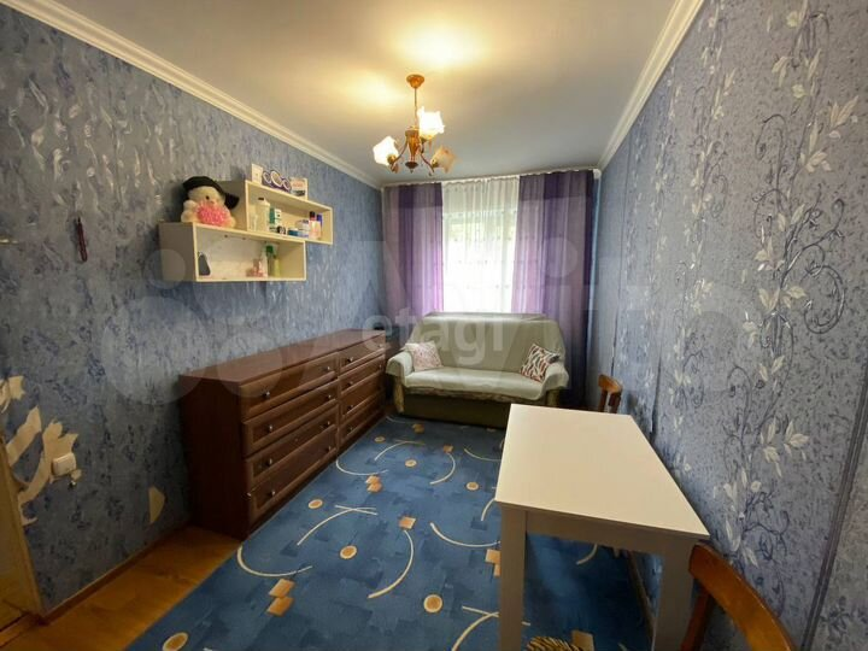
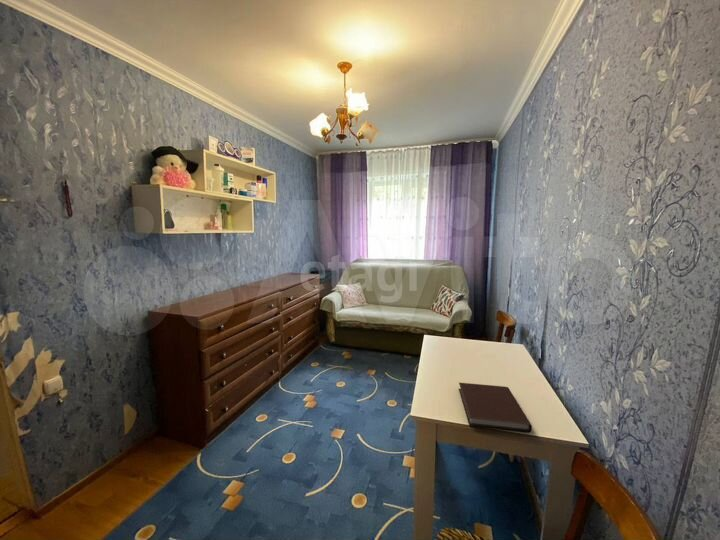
+ notebook [458,382,533,433]
